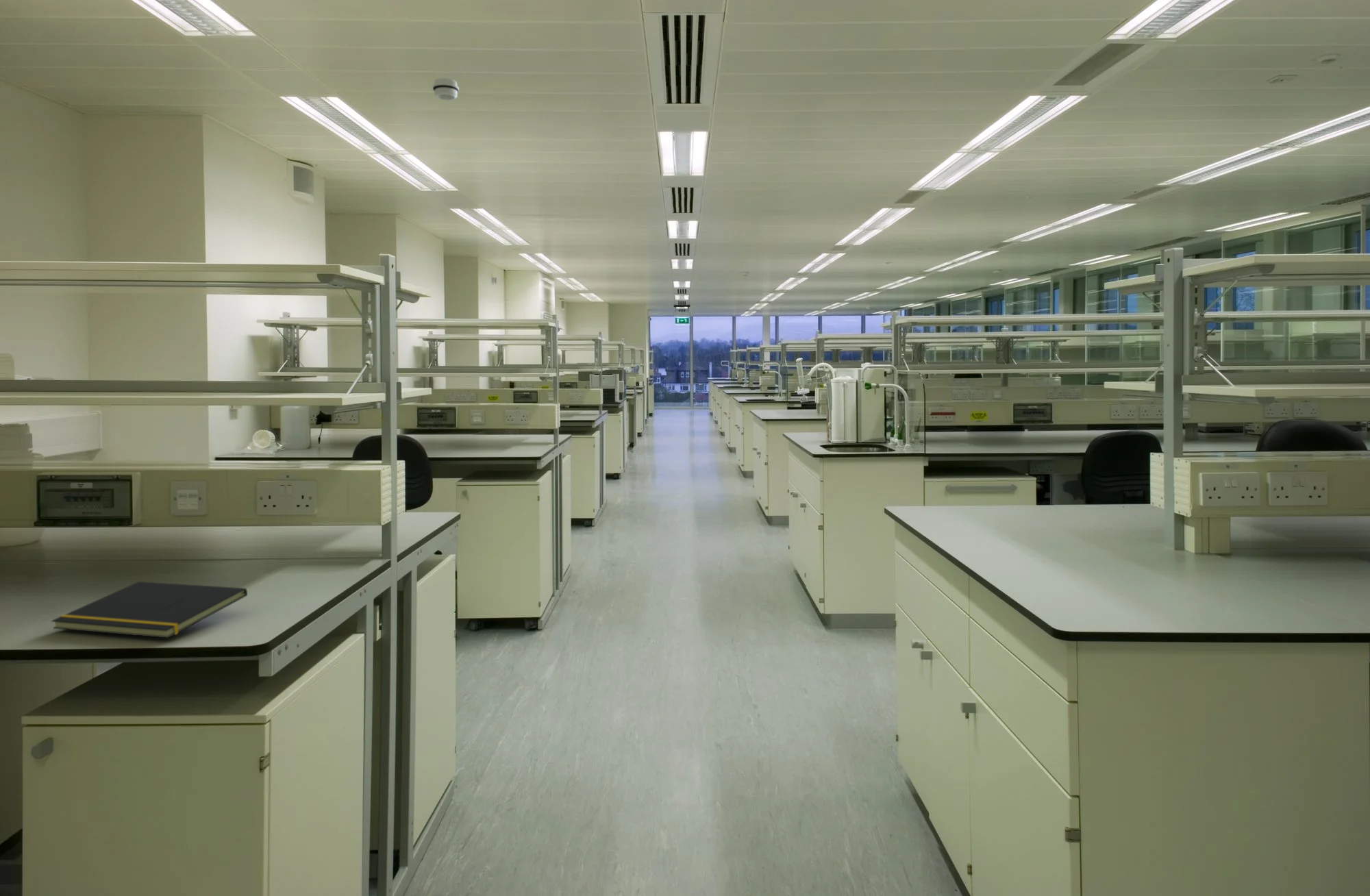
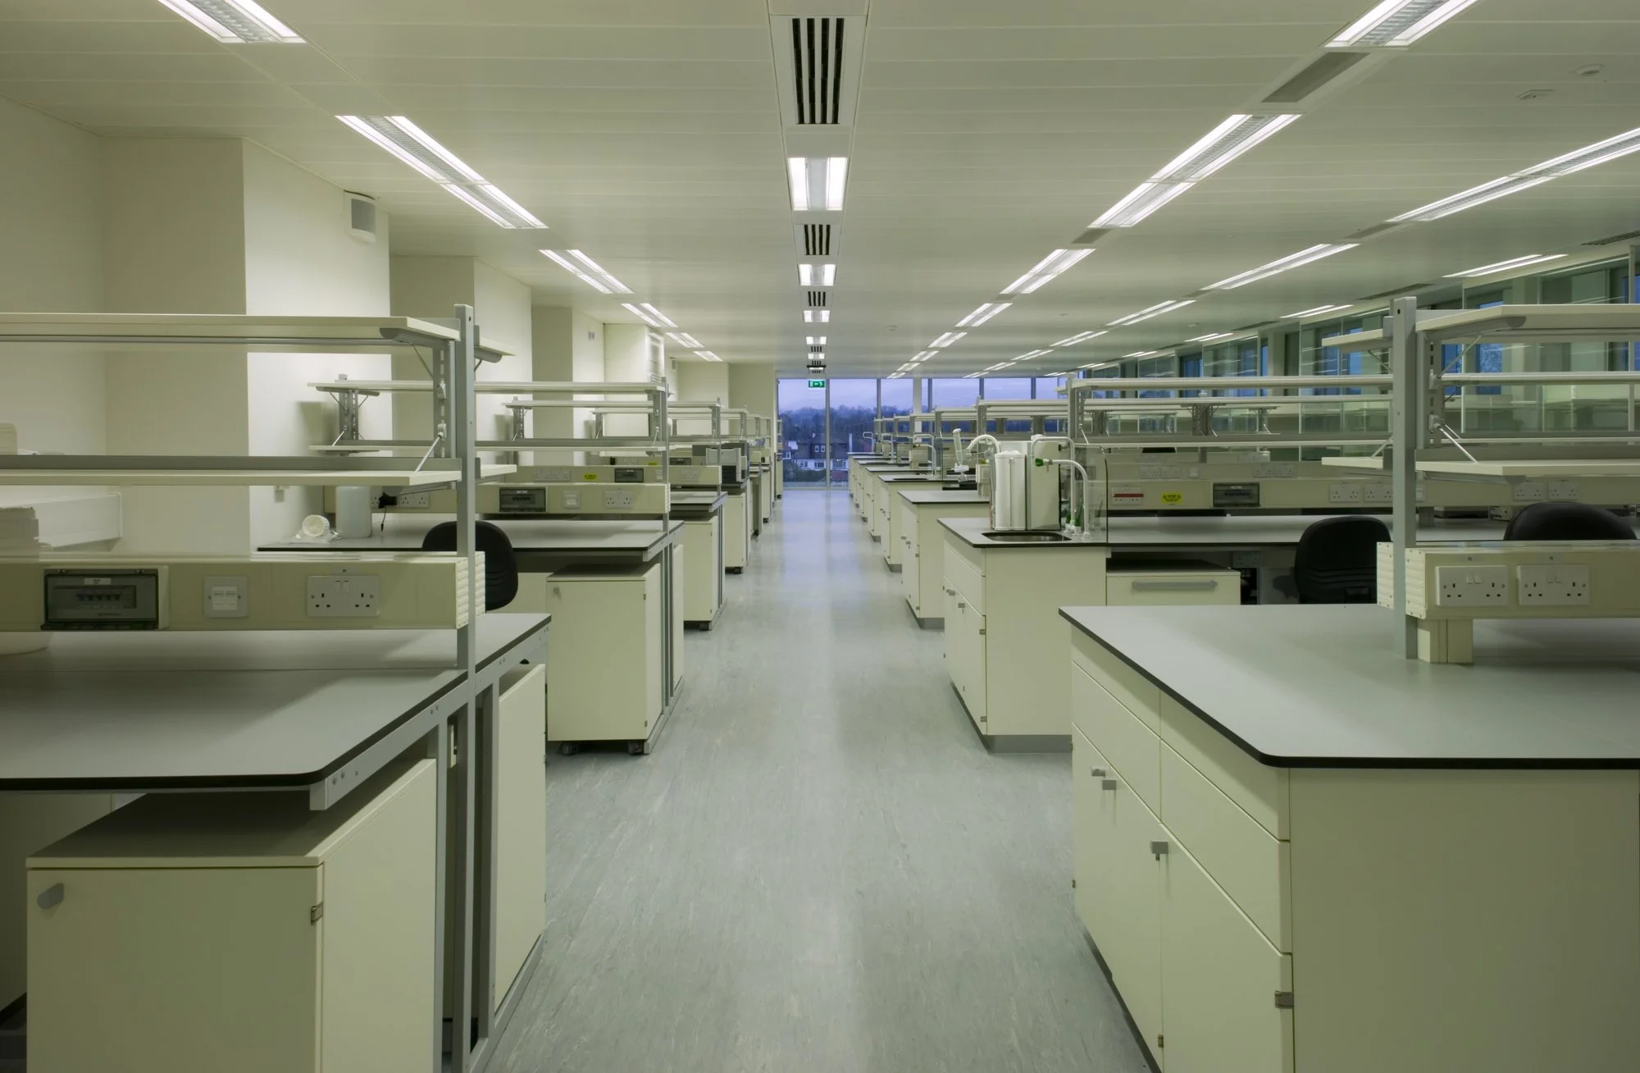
- smoke detector [432,77,460,101]
- notepad [51,581,248,639]
